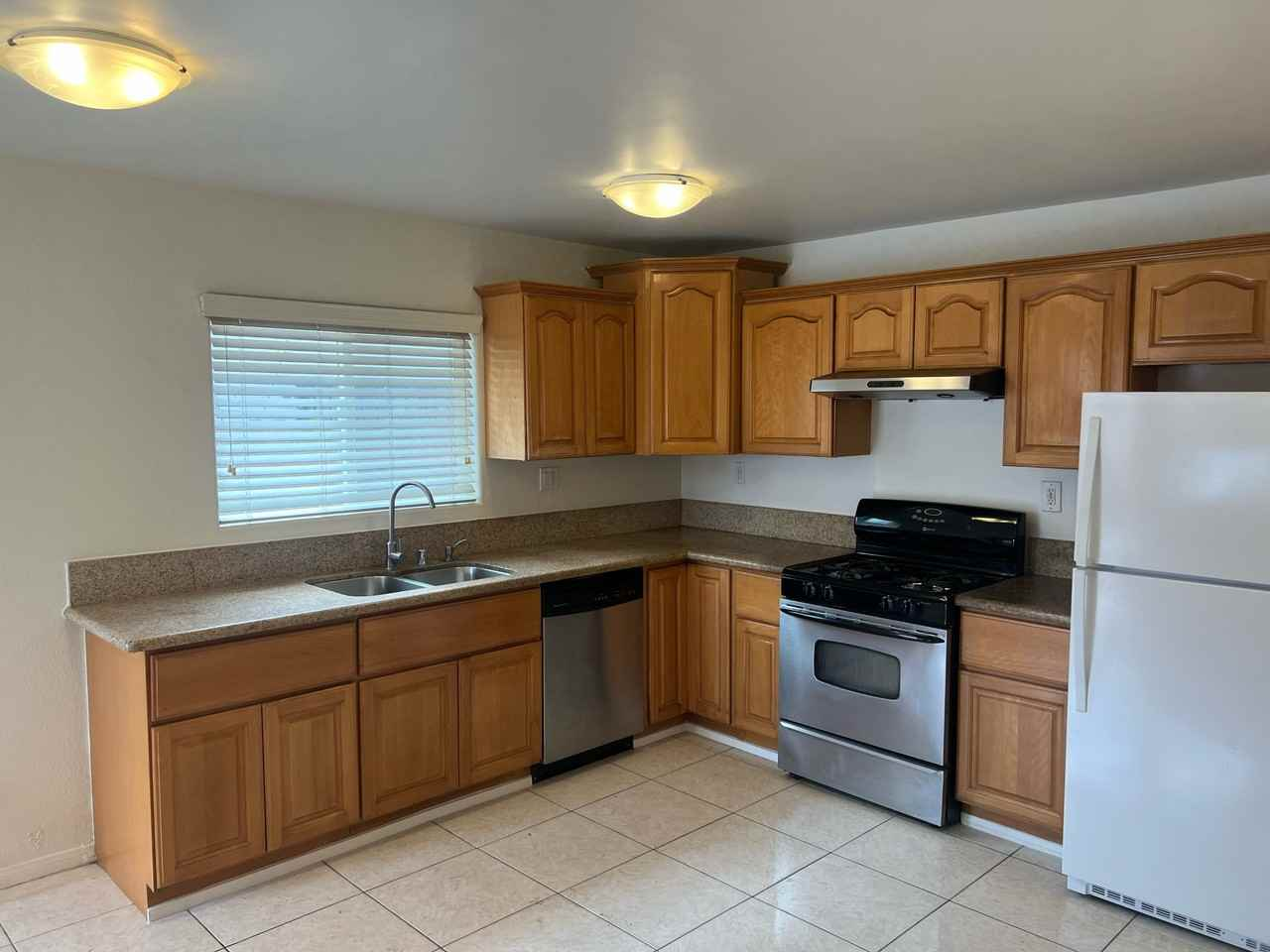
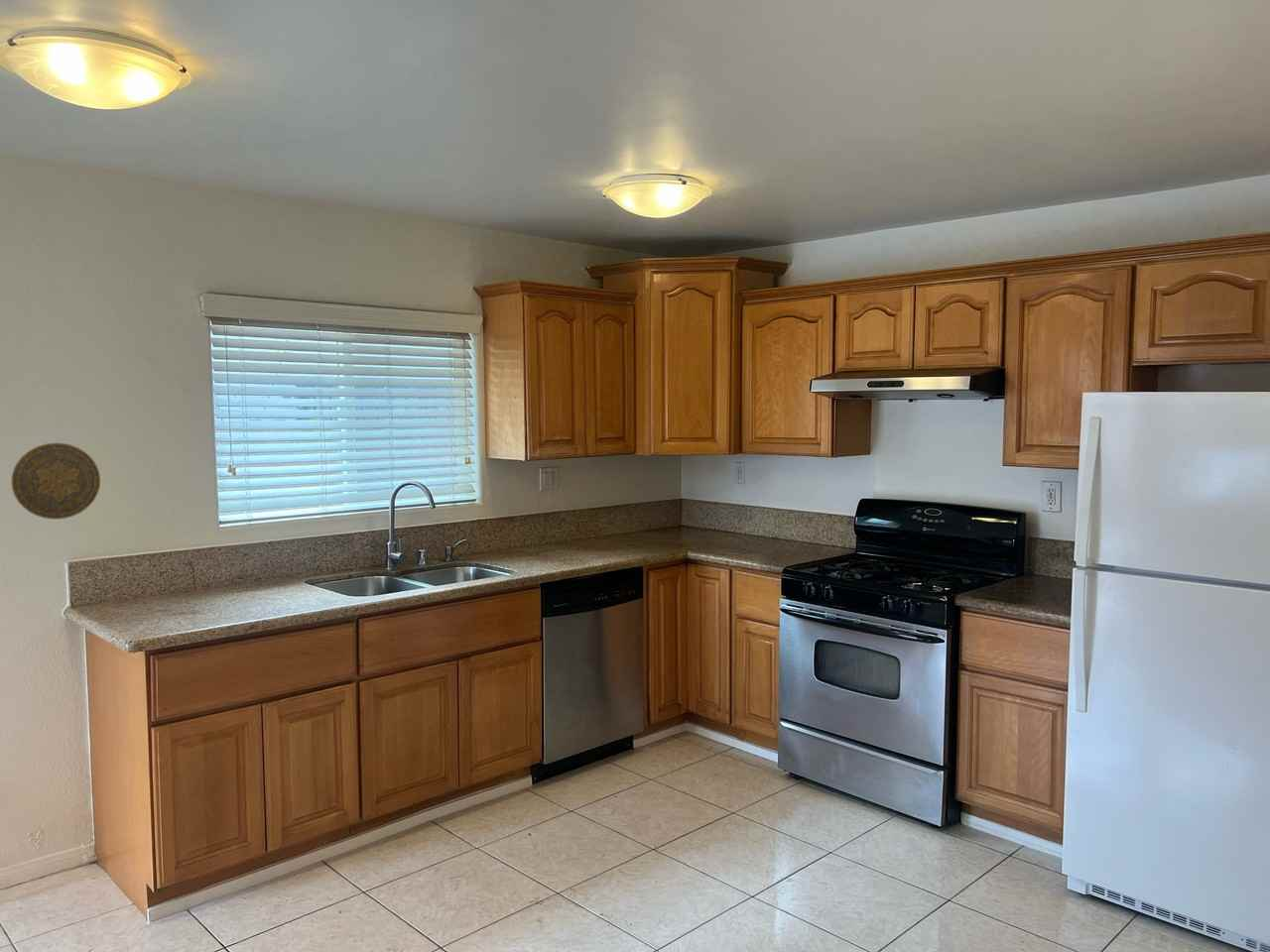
+ decorative plate [11,442,101,520]
